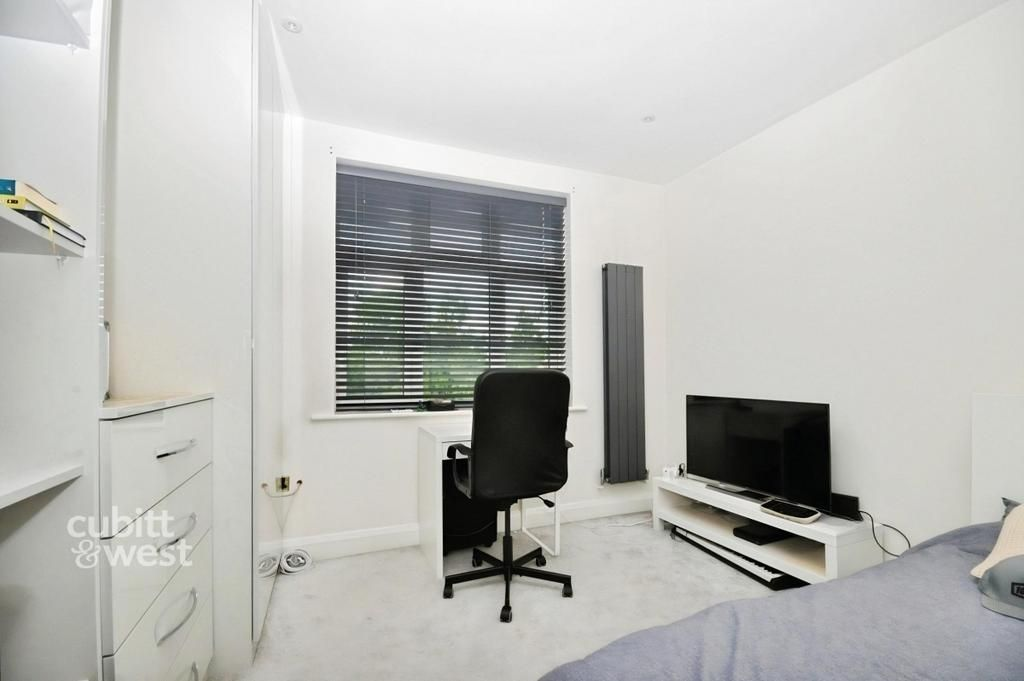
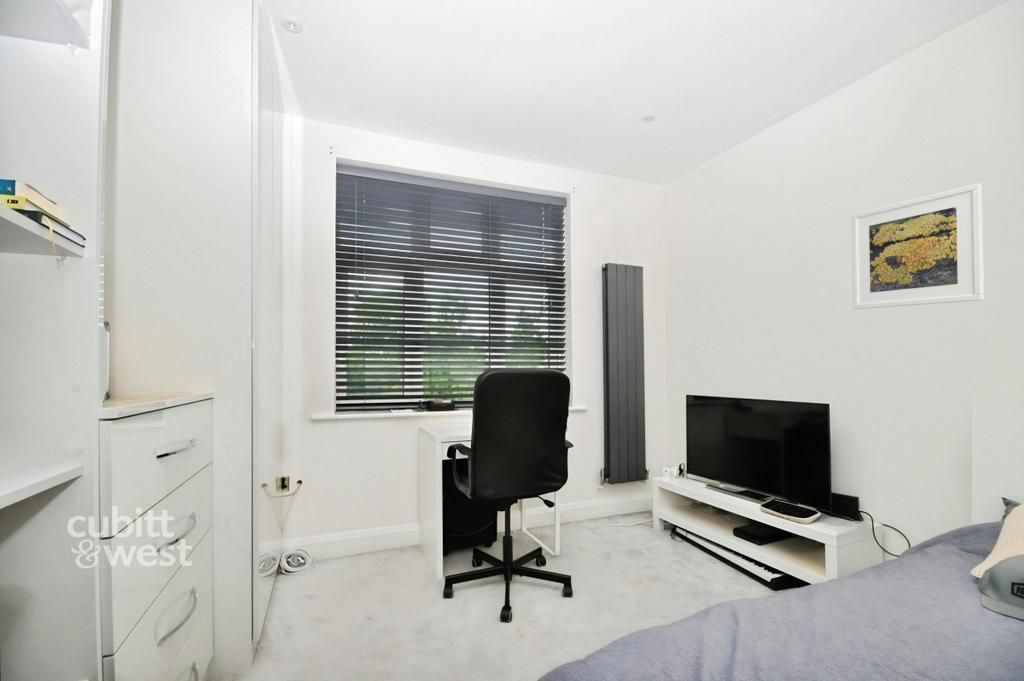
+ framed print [851,182,985,310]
